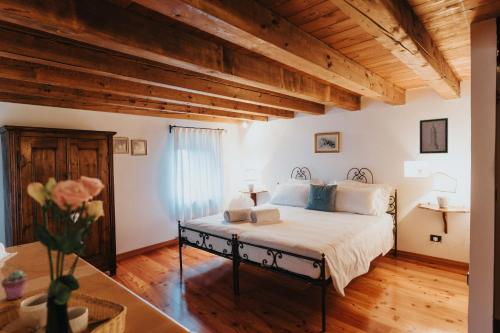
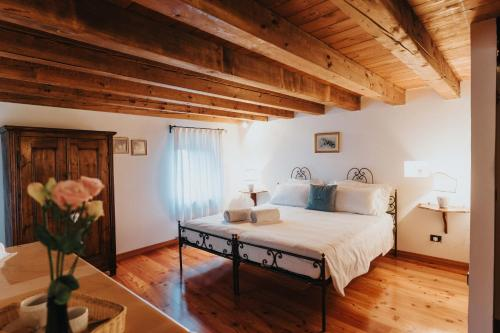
- wall art [419,117,449,155]
- potted succulent [0,269,28,301]
